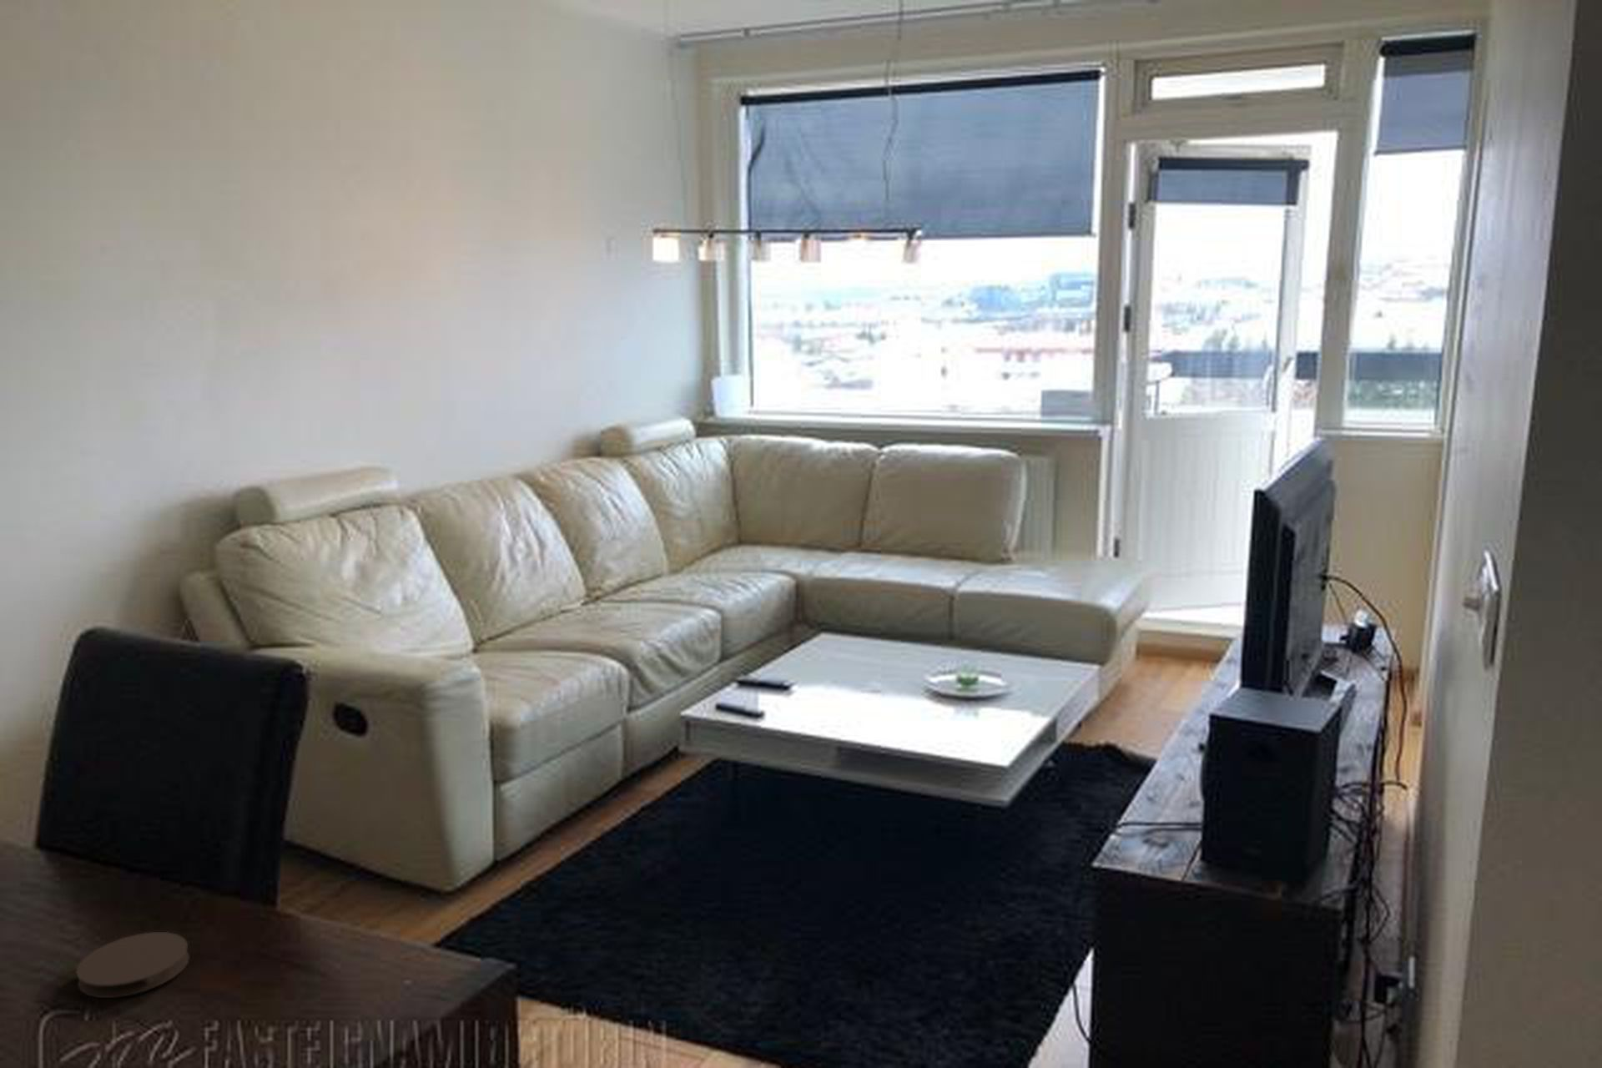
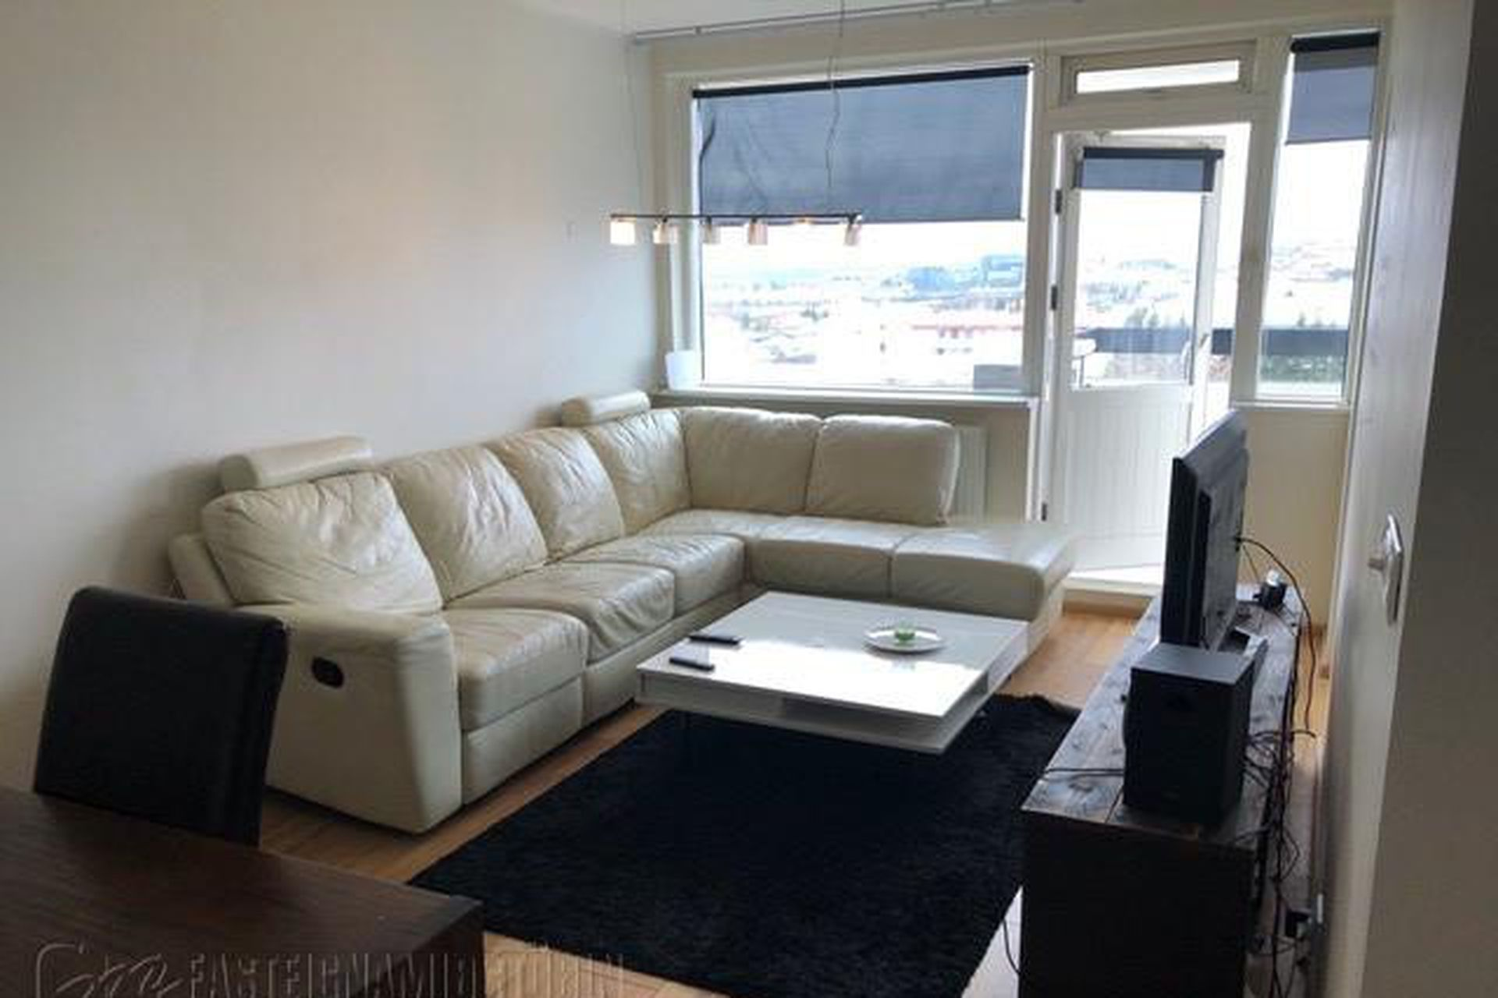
- coaster [75,931,191,999]
